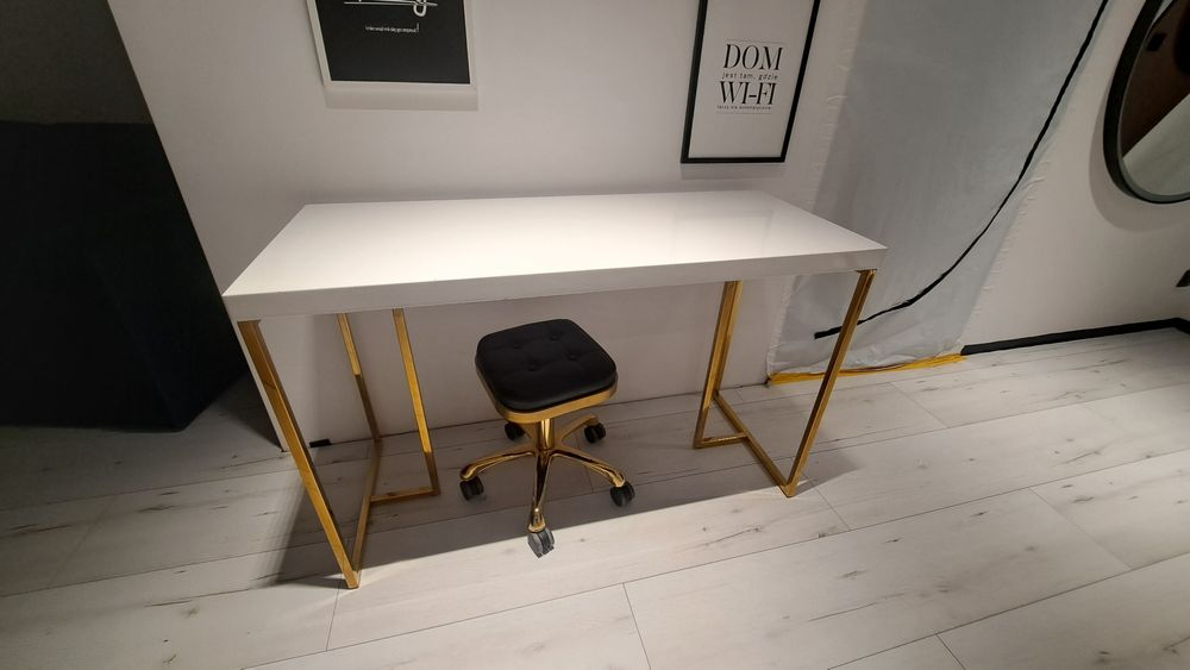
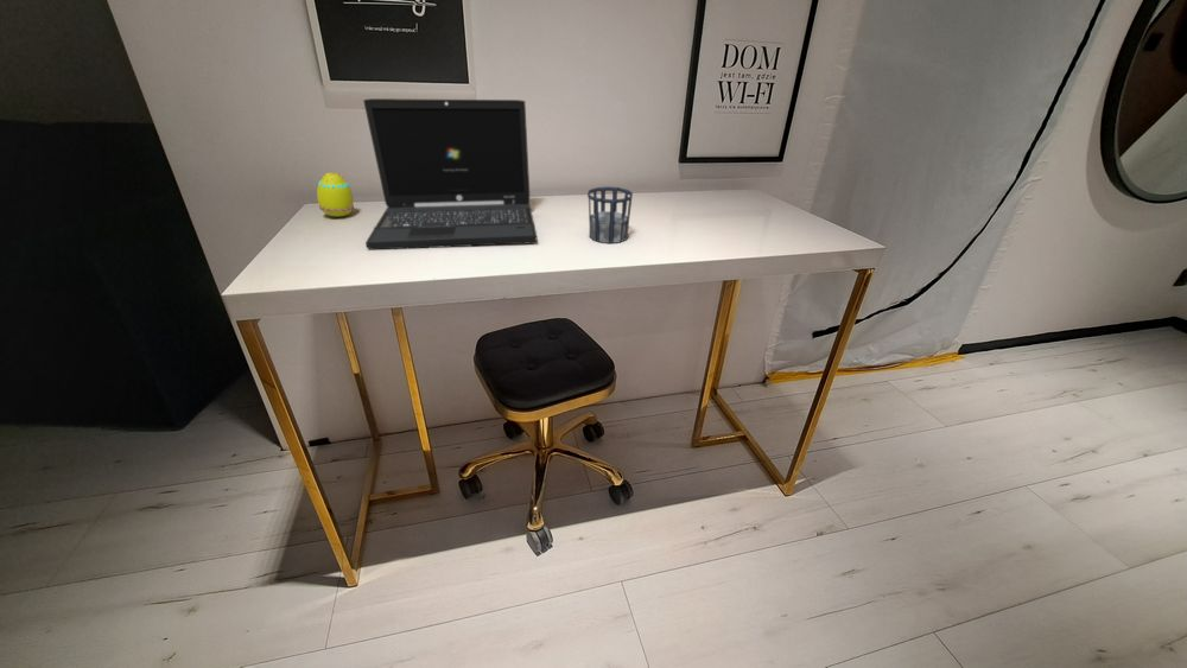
+ egg [316,171,355,217]
+ cup [586,185,634,244]
+ laptop [362,97,538,250]
